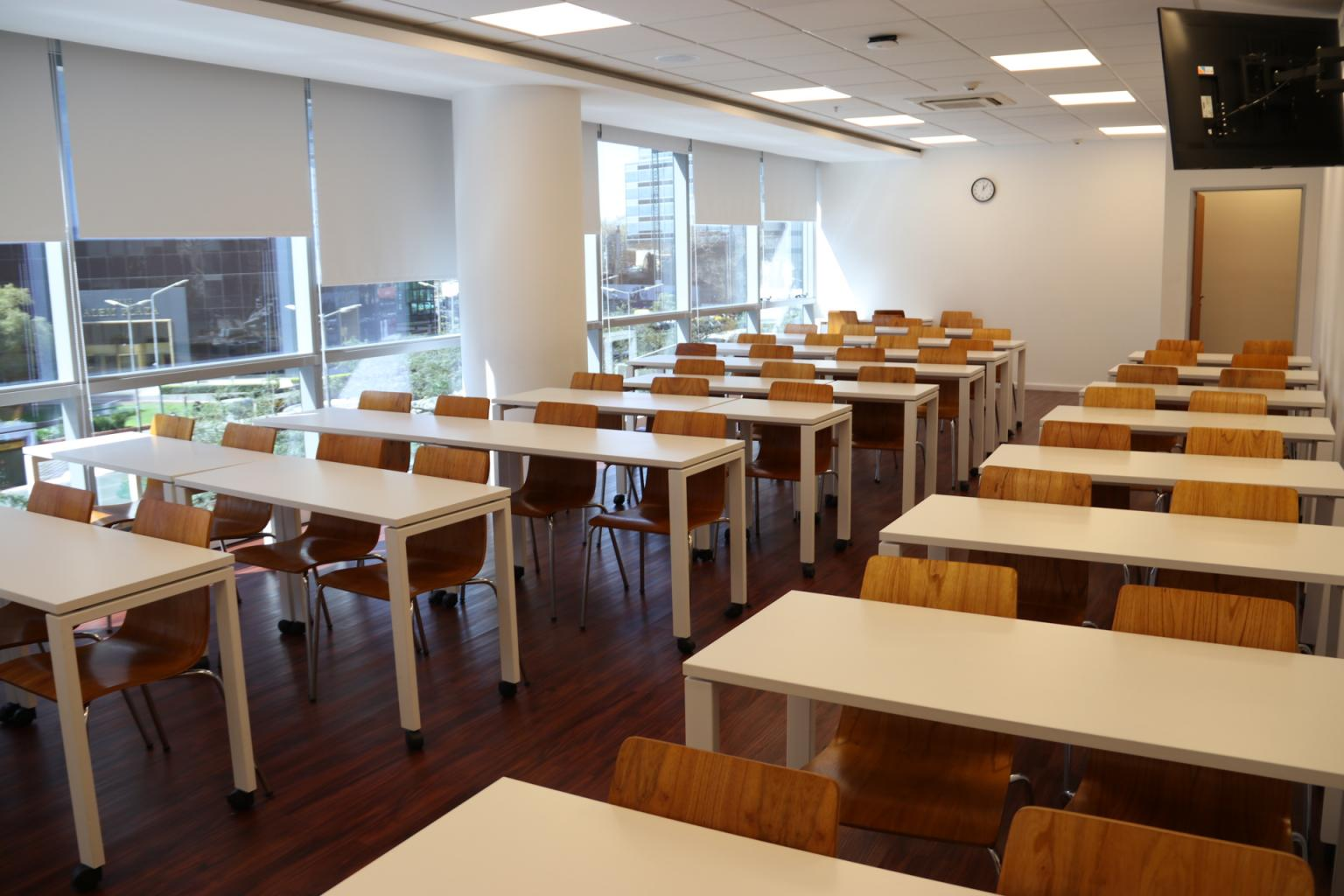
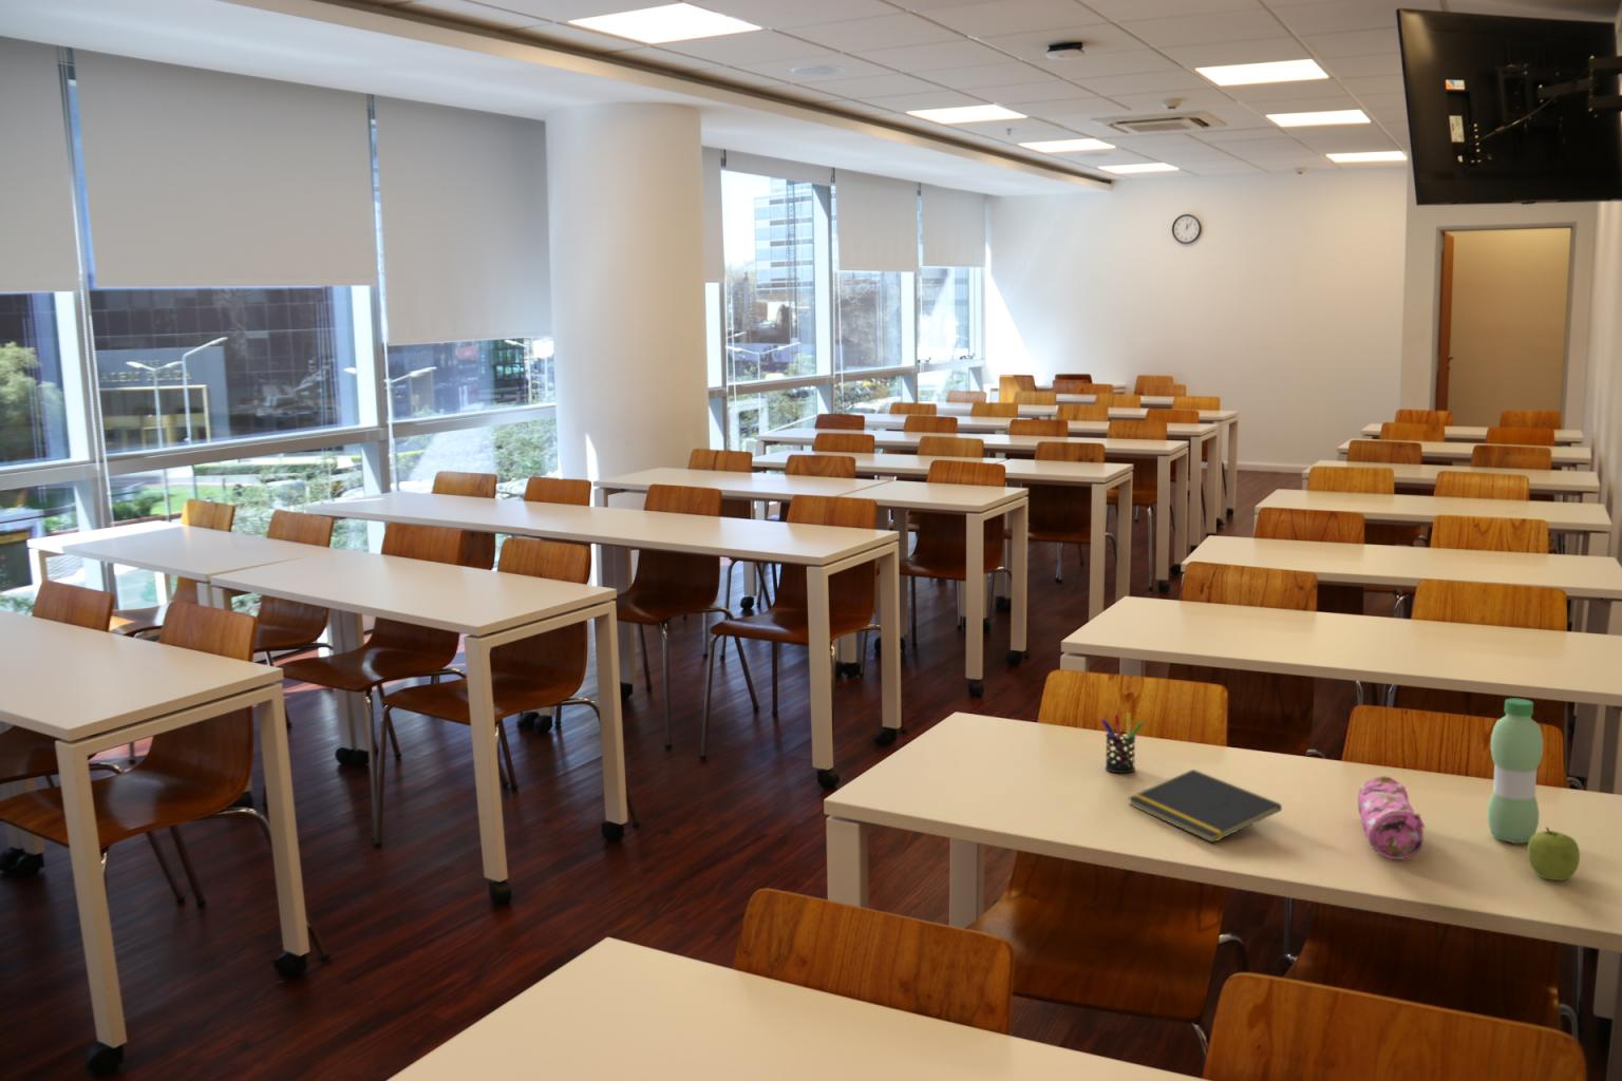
+ pen holder [1101,712,1144,773]
+ fruit [1525,826,1581,882]
+ water bottle [1486,697,1545,845]
+ pencil case [1356,775,1426,860]
+ notepad [1127,769,1283,843]
